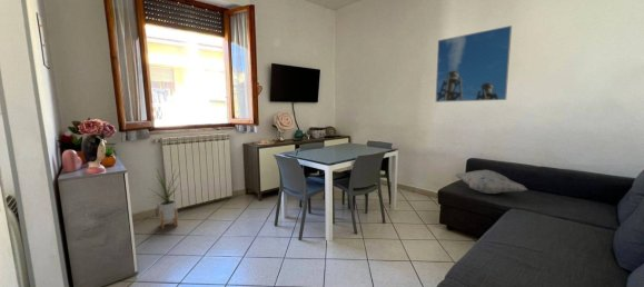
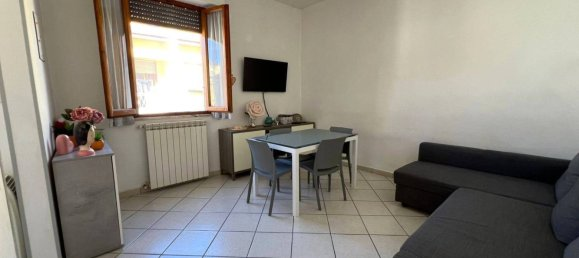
- house plant [145,164,186,230]
- decorative pillow [454,169,528,195]
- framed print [435,24,513,103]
